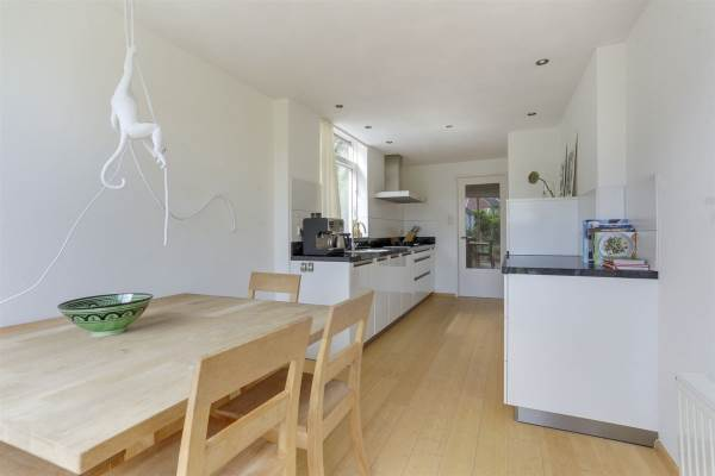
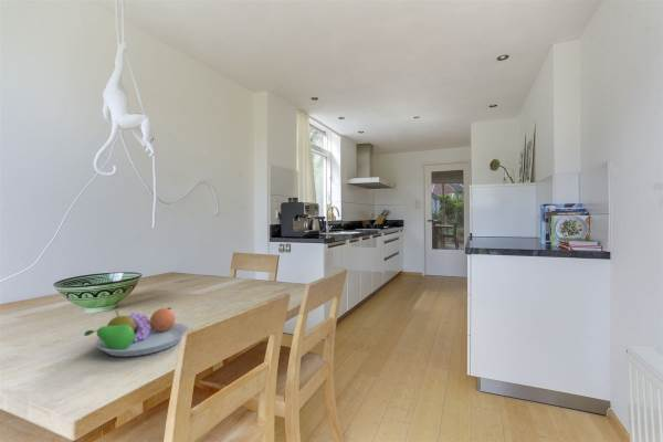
+ fruit bowl [83,306,190,358]
